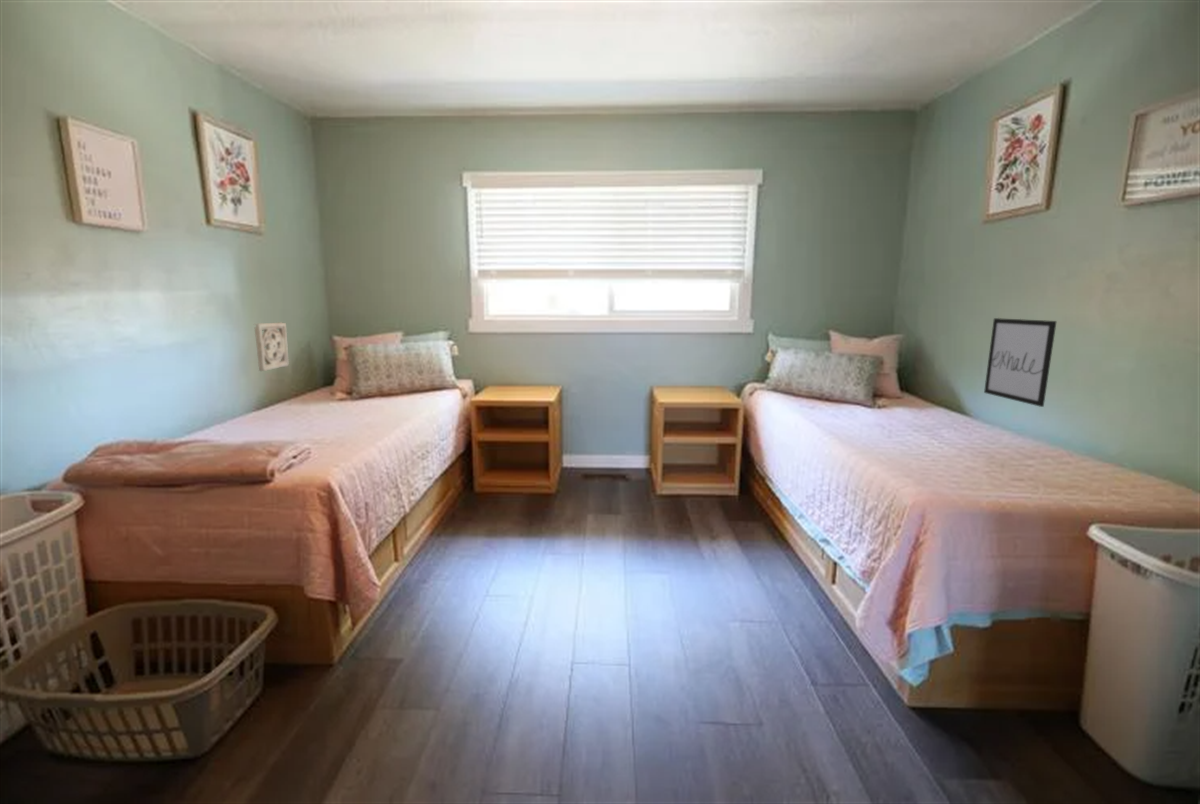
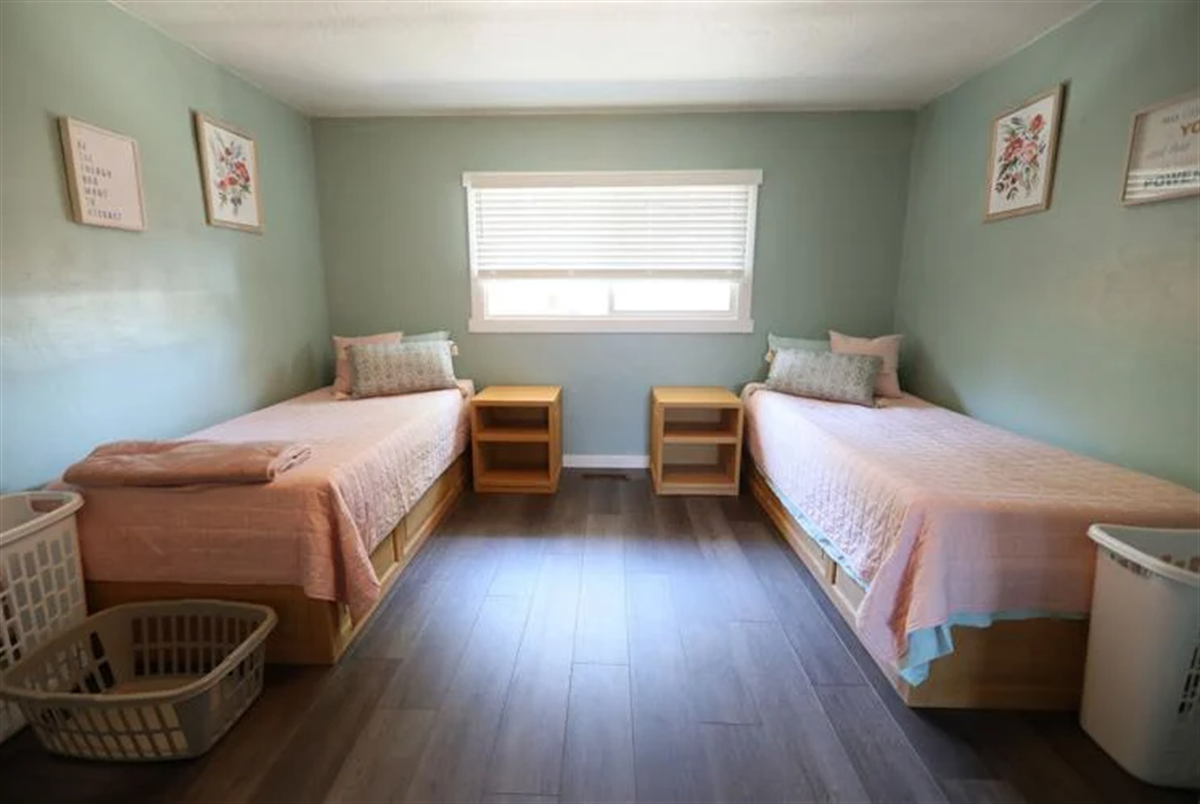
- wall ornament [253,321,290,372]
- wall art [983,317,1058,408]
